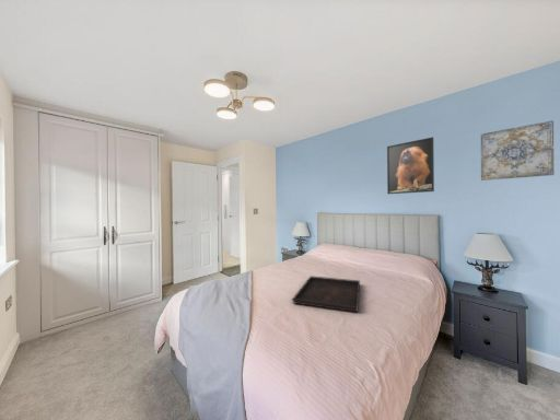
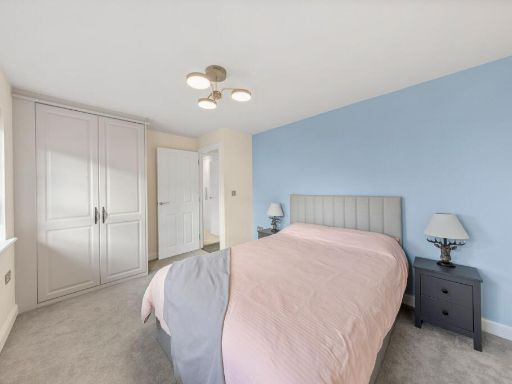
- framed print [386,136,435,195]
- serving tray [291,275,361,314]
- wall art [480,119,555,182]
